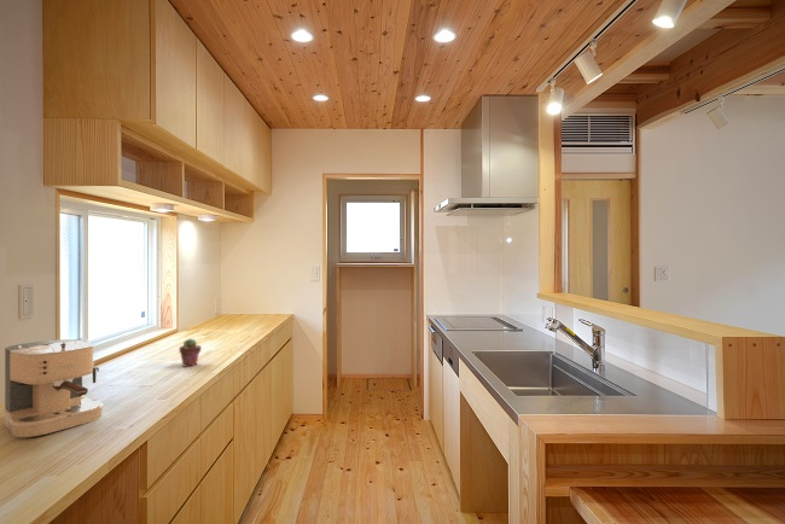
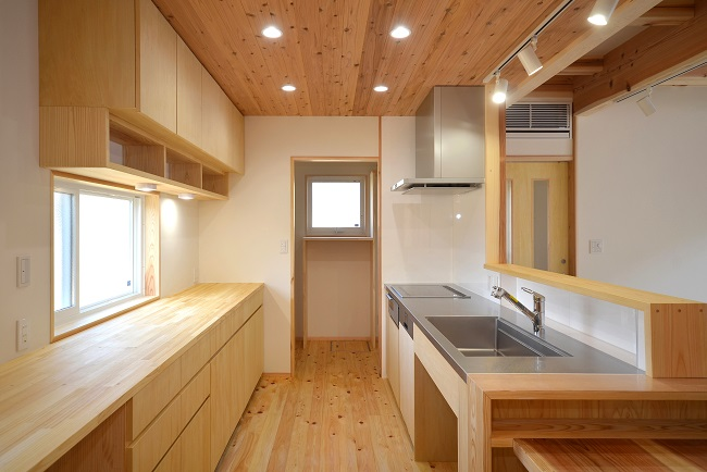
- potted succulent [178,337,203,368]
- coffee maker [1,337,105,438]
